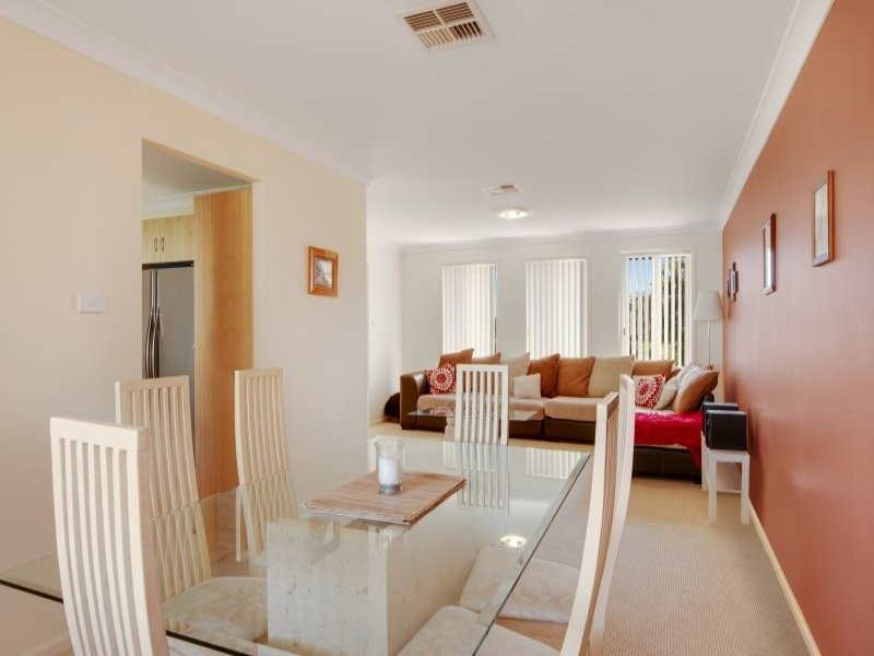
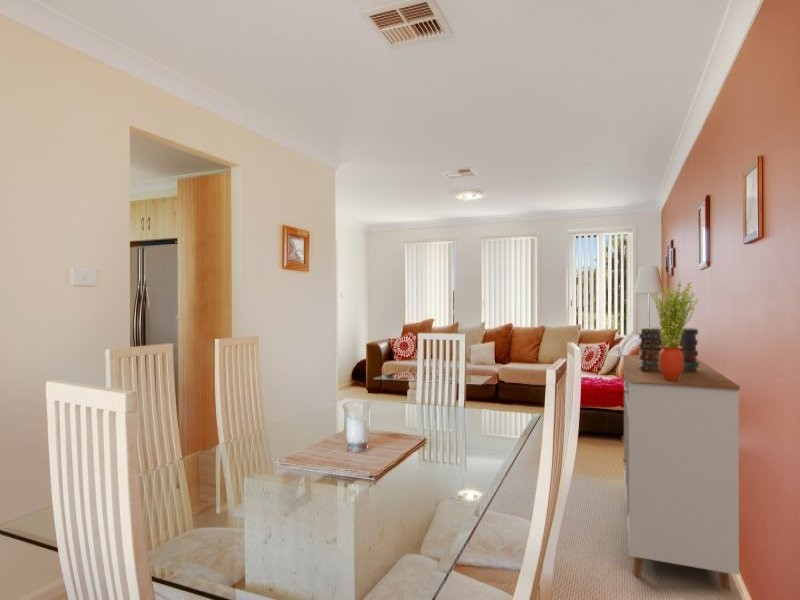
+ book stack [638,326,699,373]
+ sideboard [620,354,741,593]
+ potted plant [650,280,699,381]
